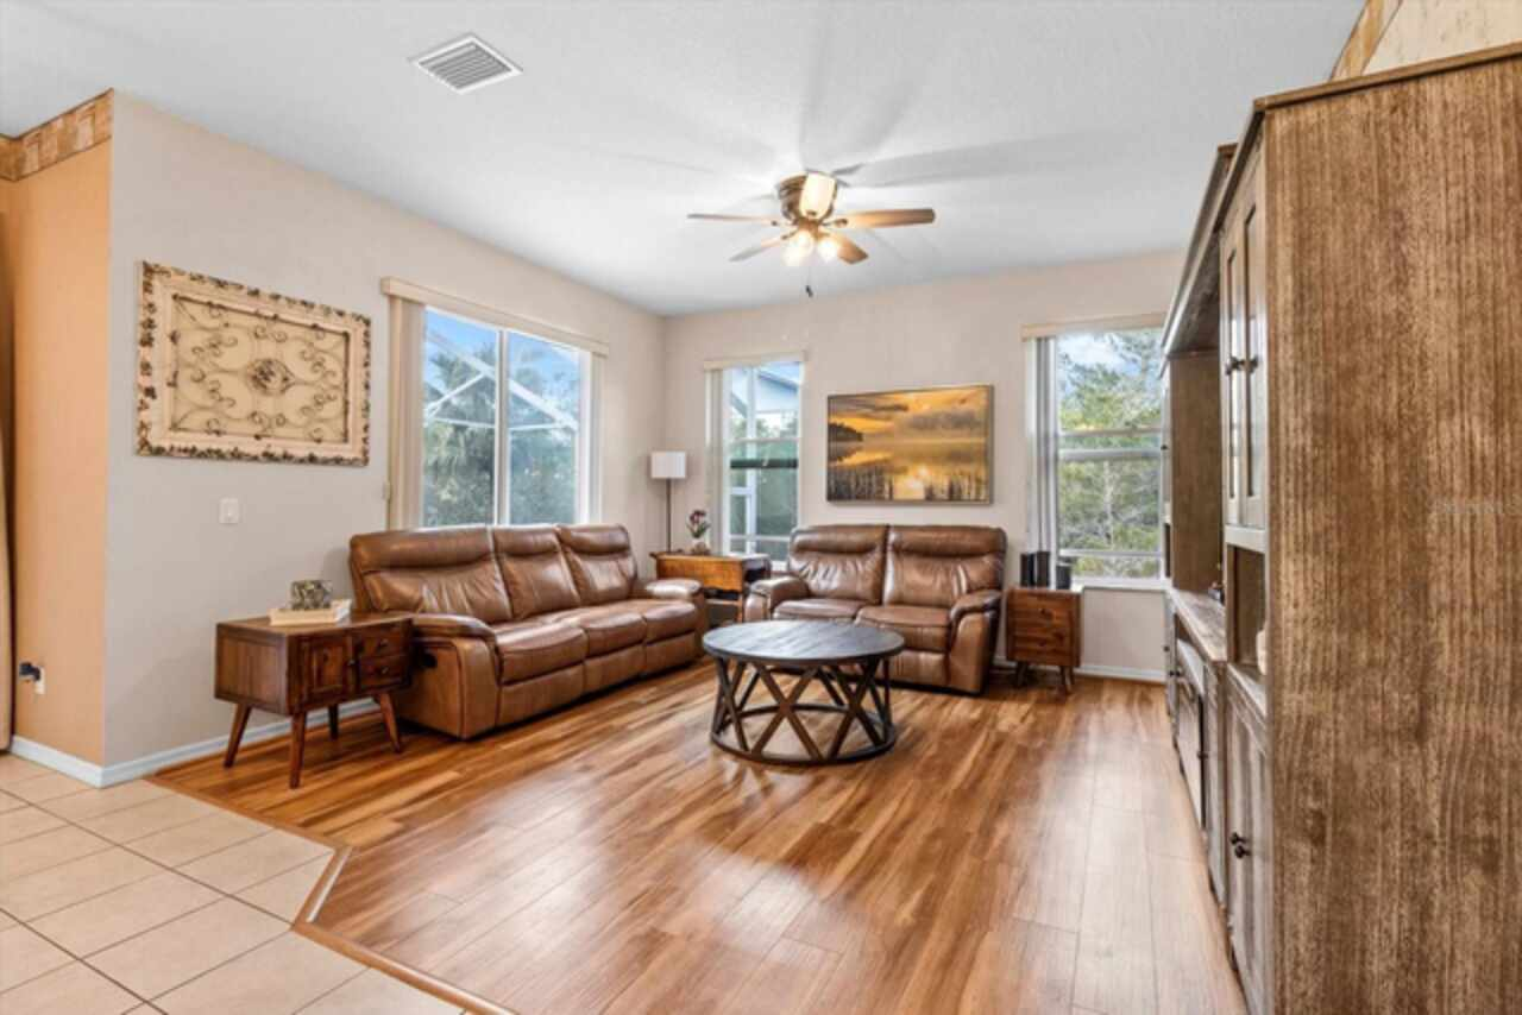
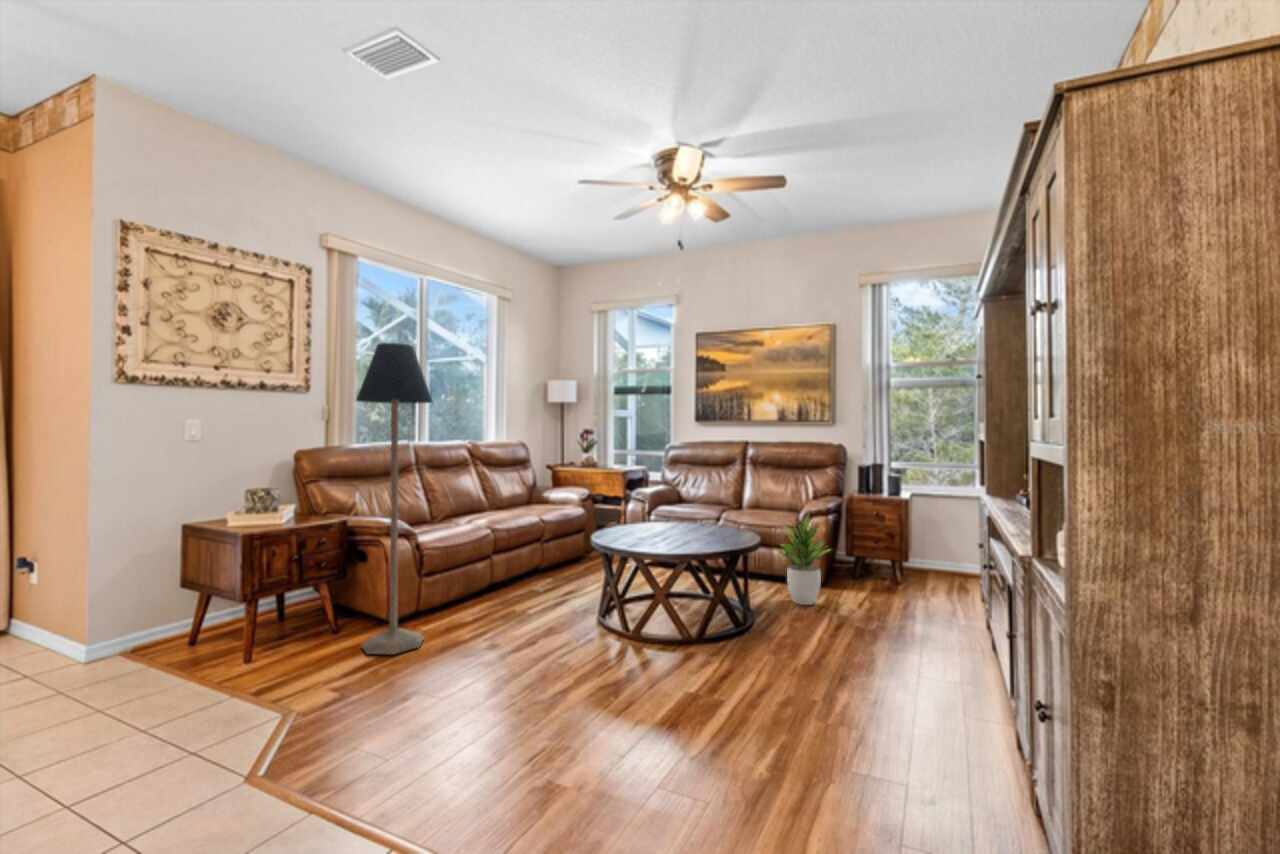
+ potted plant [772,510,834,606]
+ floor lamp [355,342,434,656]
